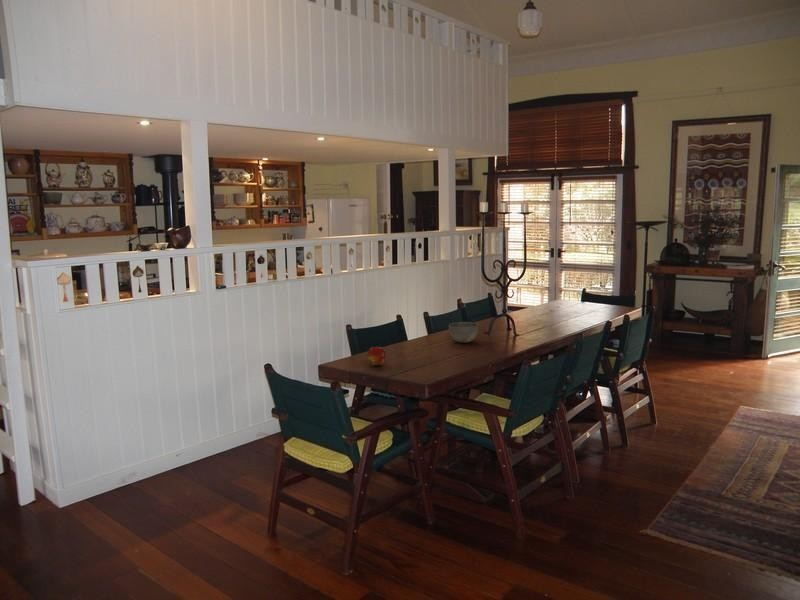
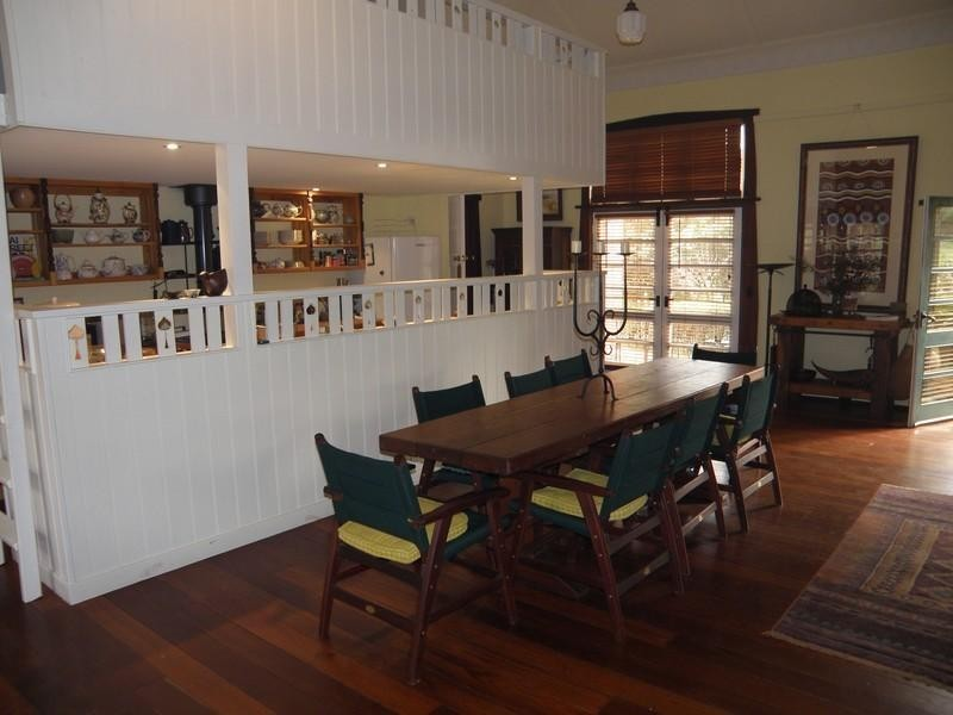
- fruit [365,346,387,366]
- bowl [448,321,479,344]
